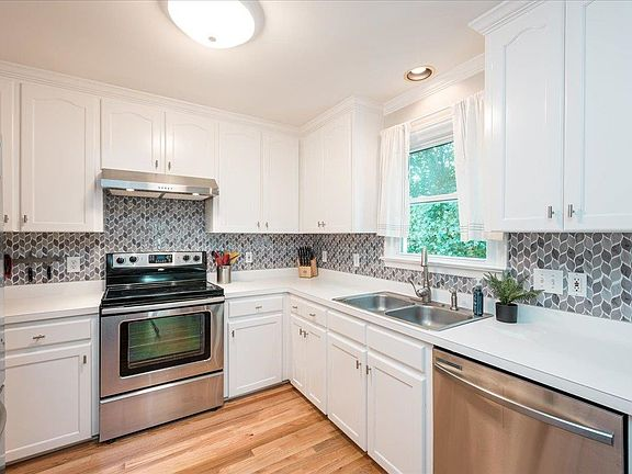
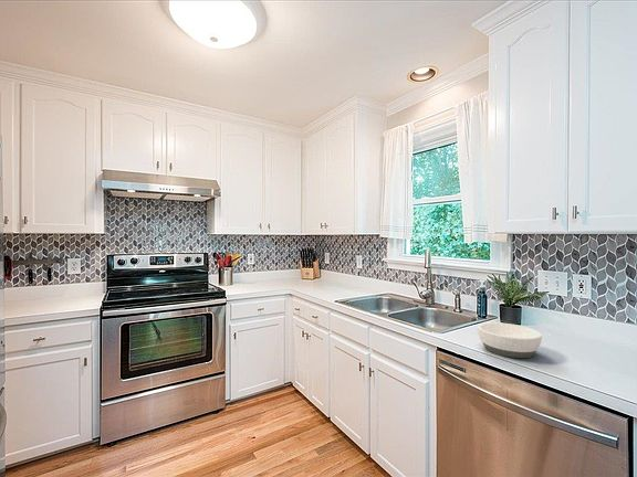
+ bowl [477,321,543,359]
